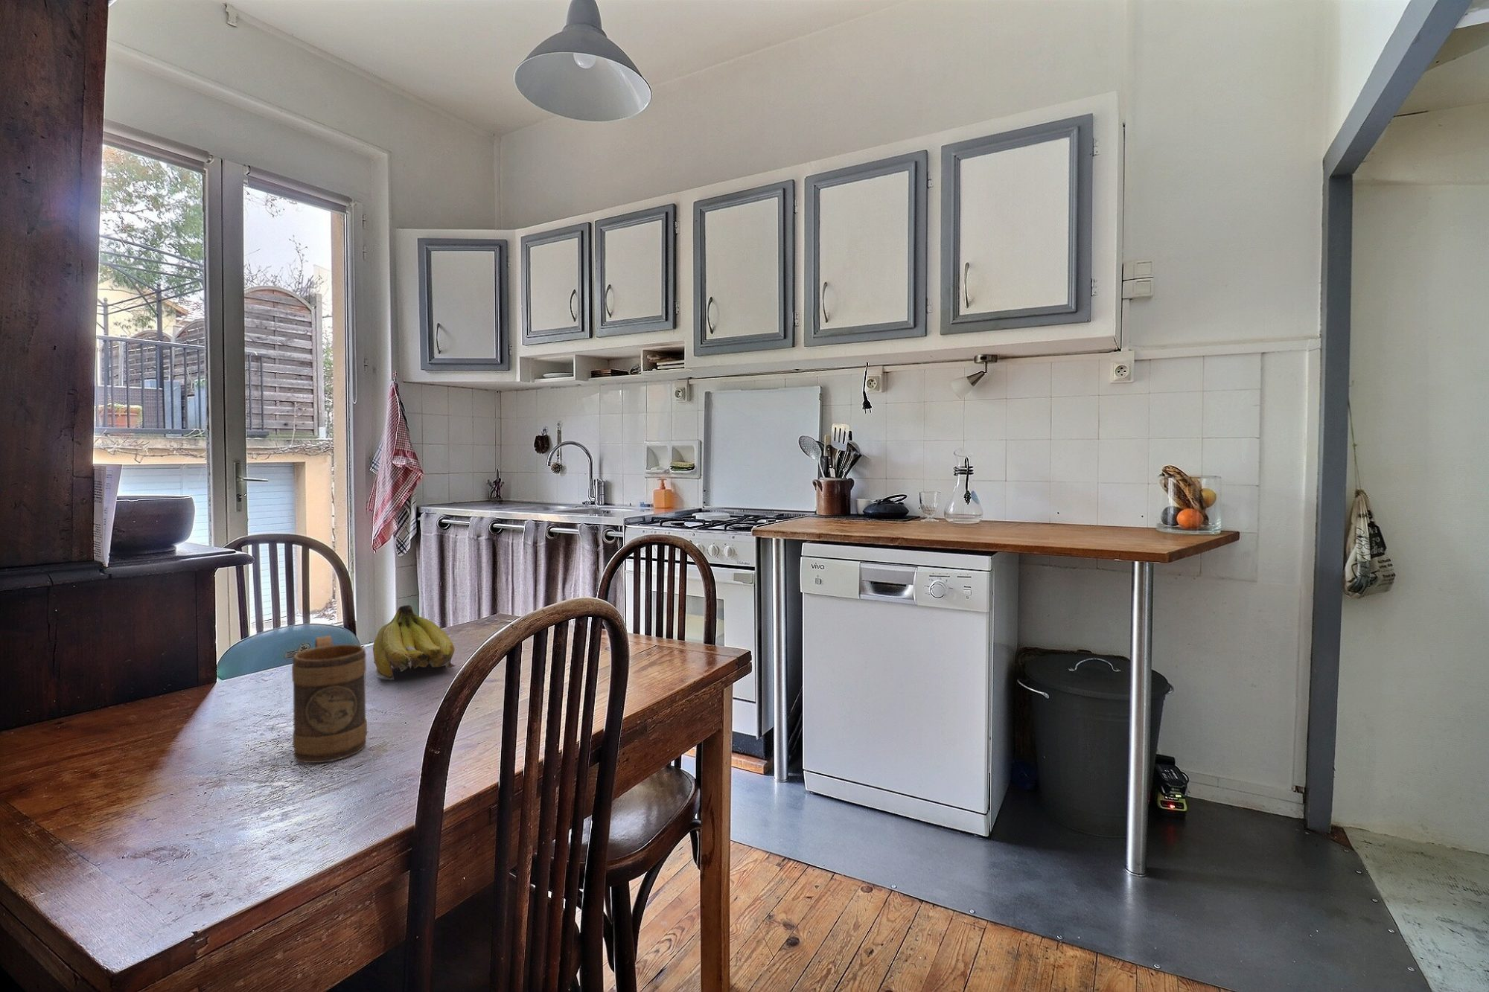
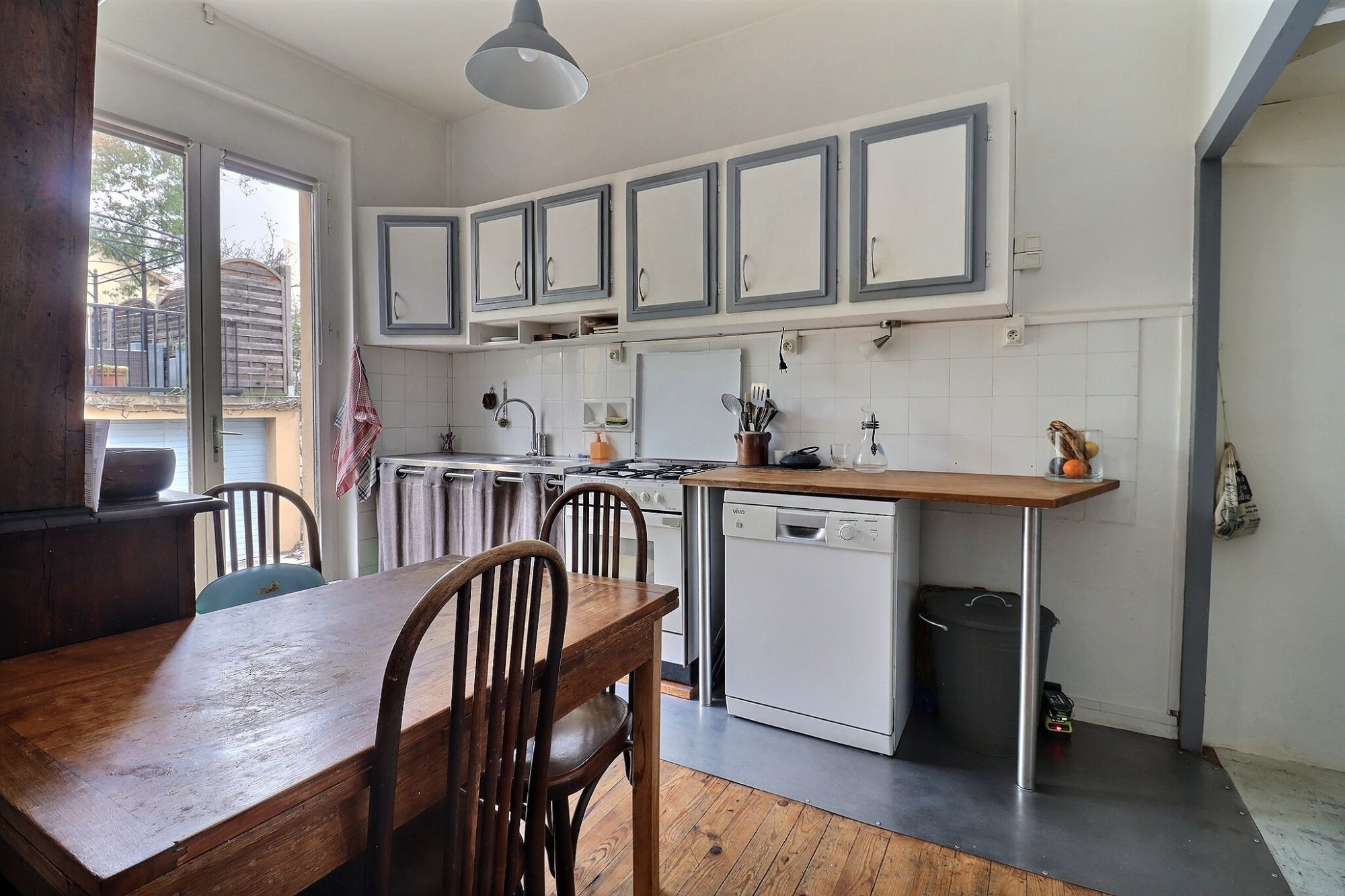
- fruit [372,604,456,681]
- mug [291,634,368,764]
